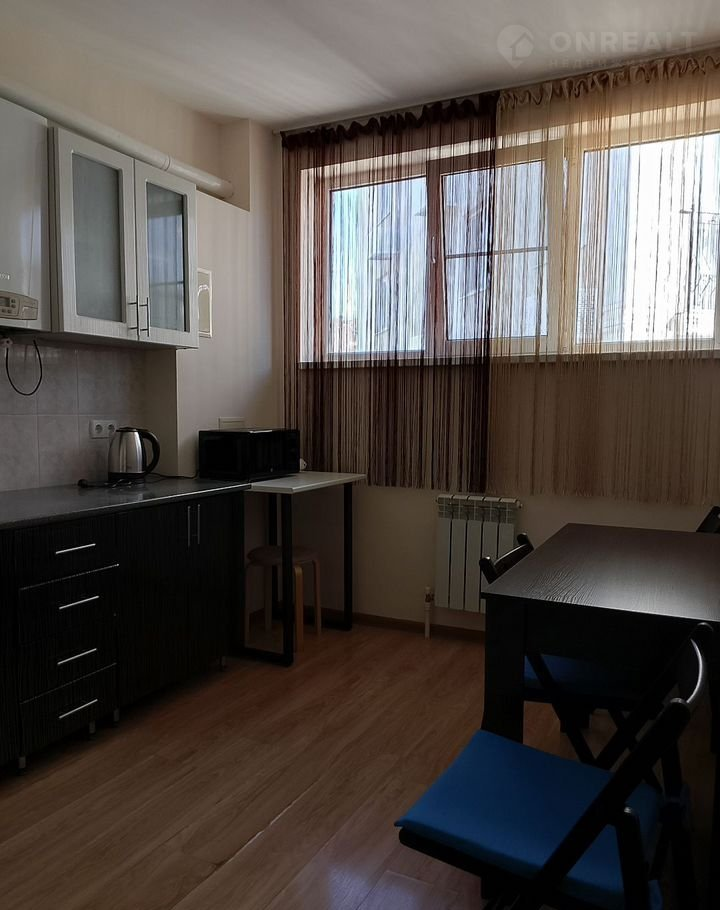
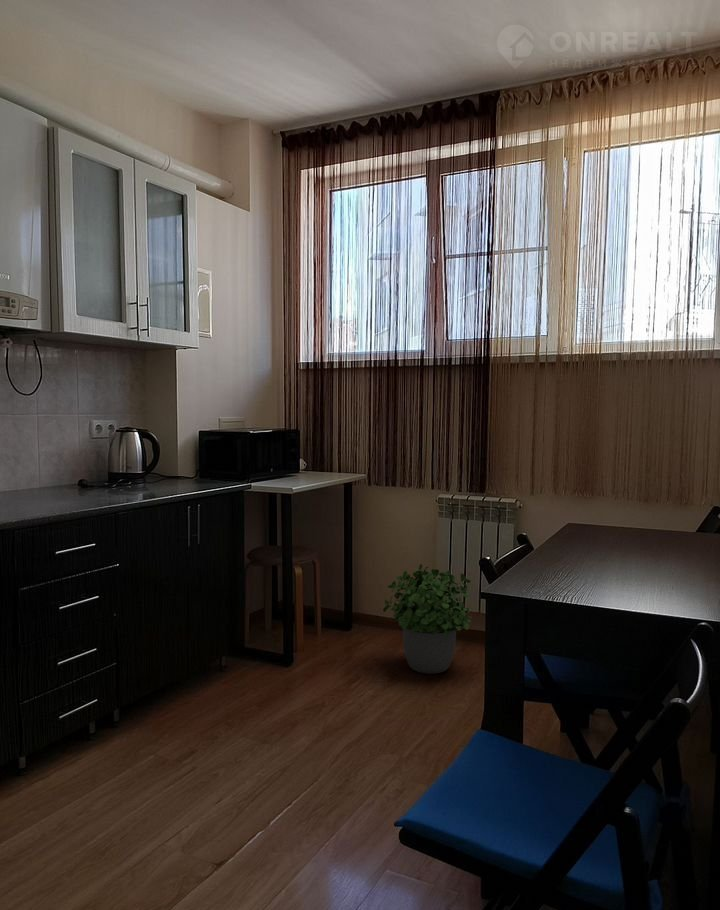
+ potted plant [382,563,472,675]
